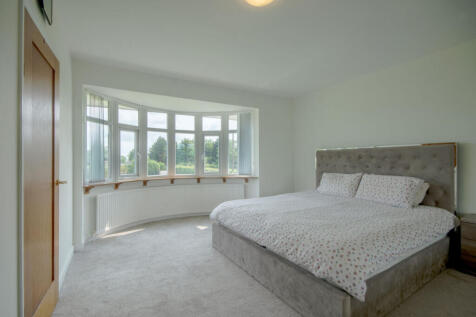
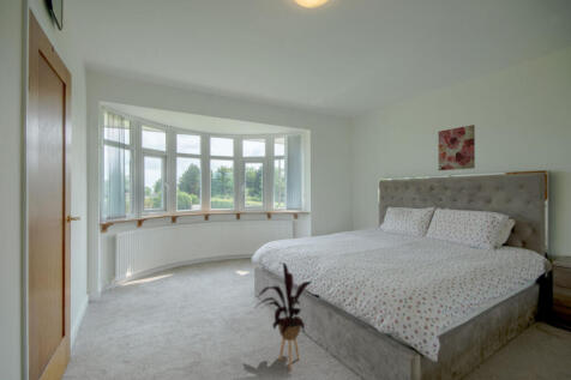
+ wall art [437,123,476,171]
+ house plant [253,261,314,372]
